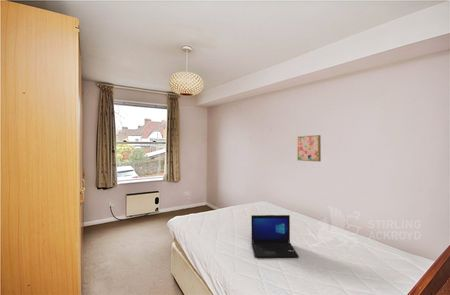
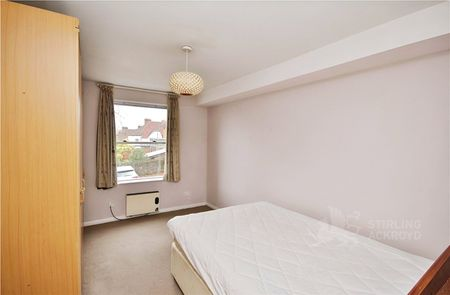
- laptop [250,214,300,258]
- wall art [296,134,322,162]
